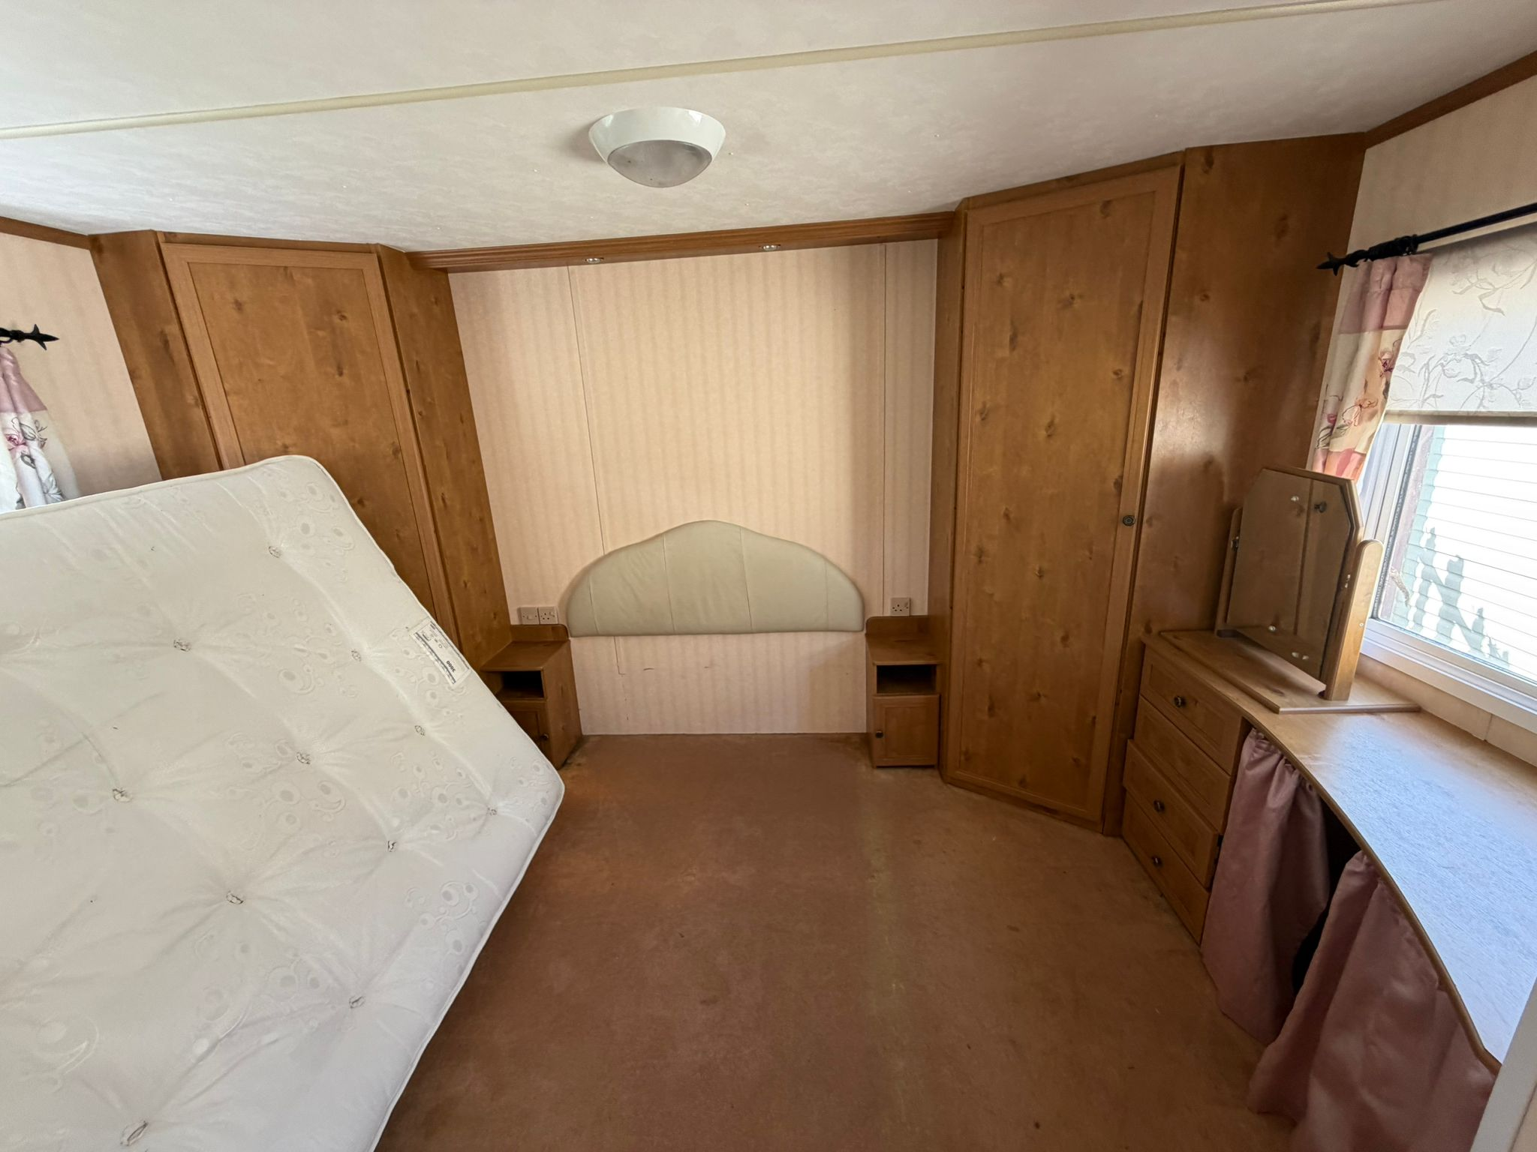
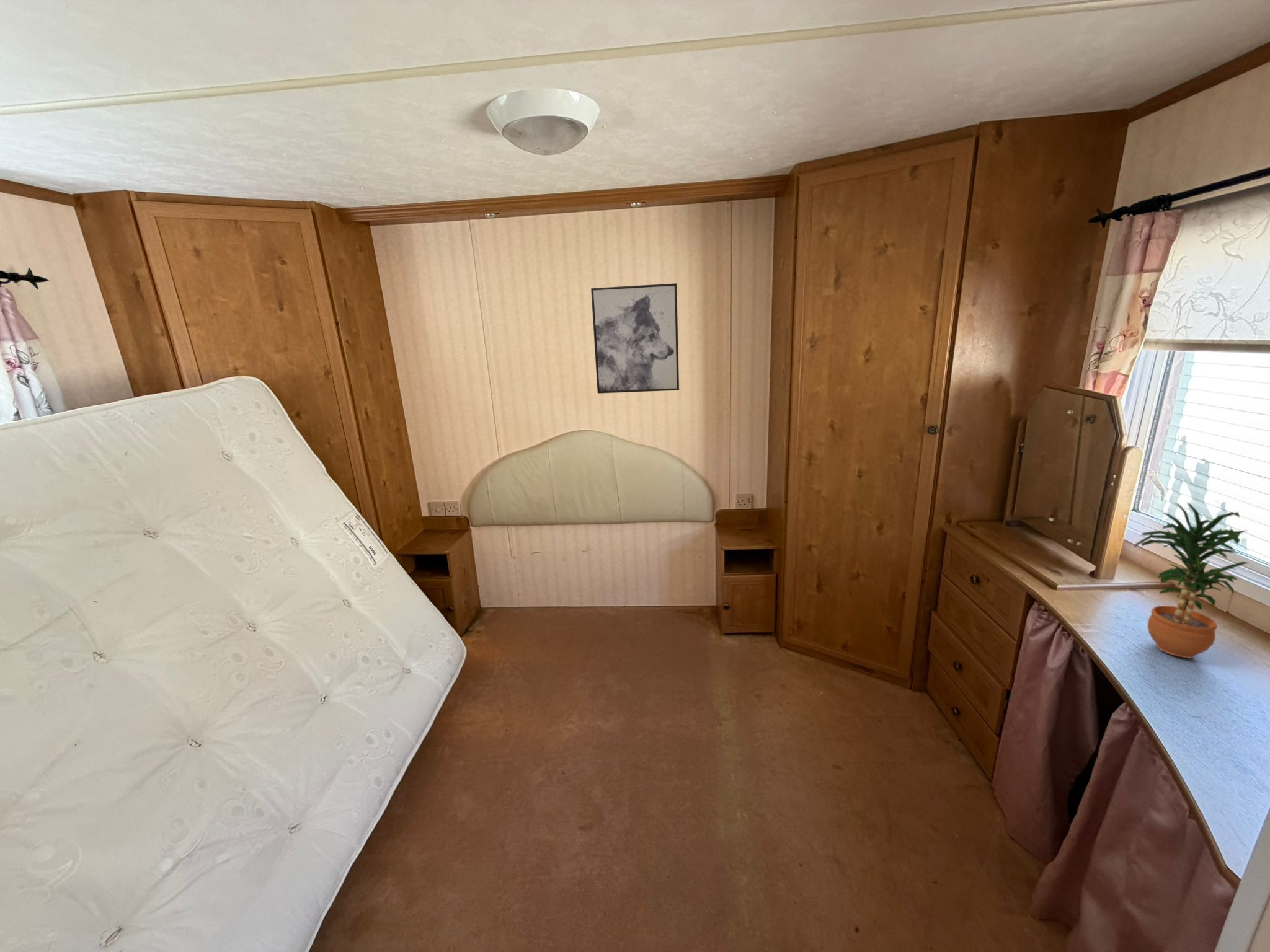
+ wall art [590,283,680,394]
+ potted plant [1134,501,1250,659]
